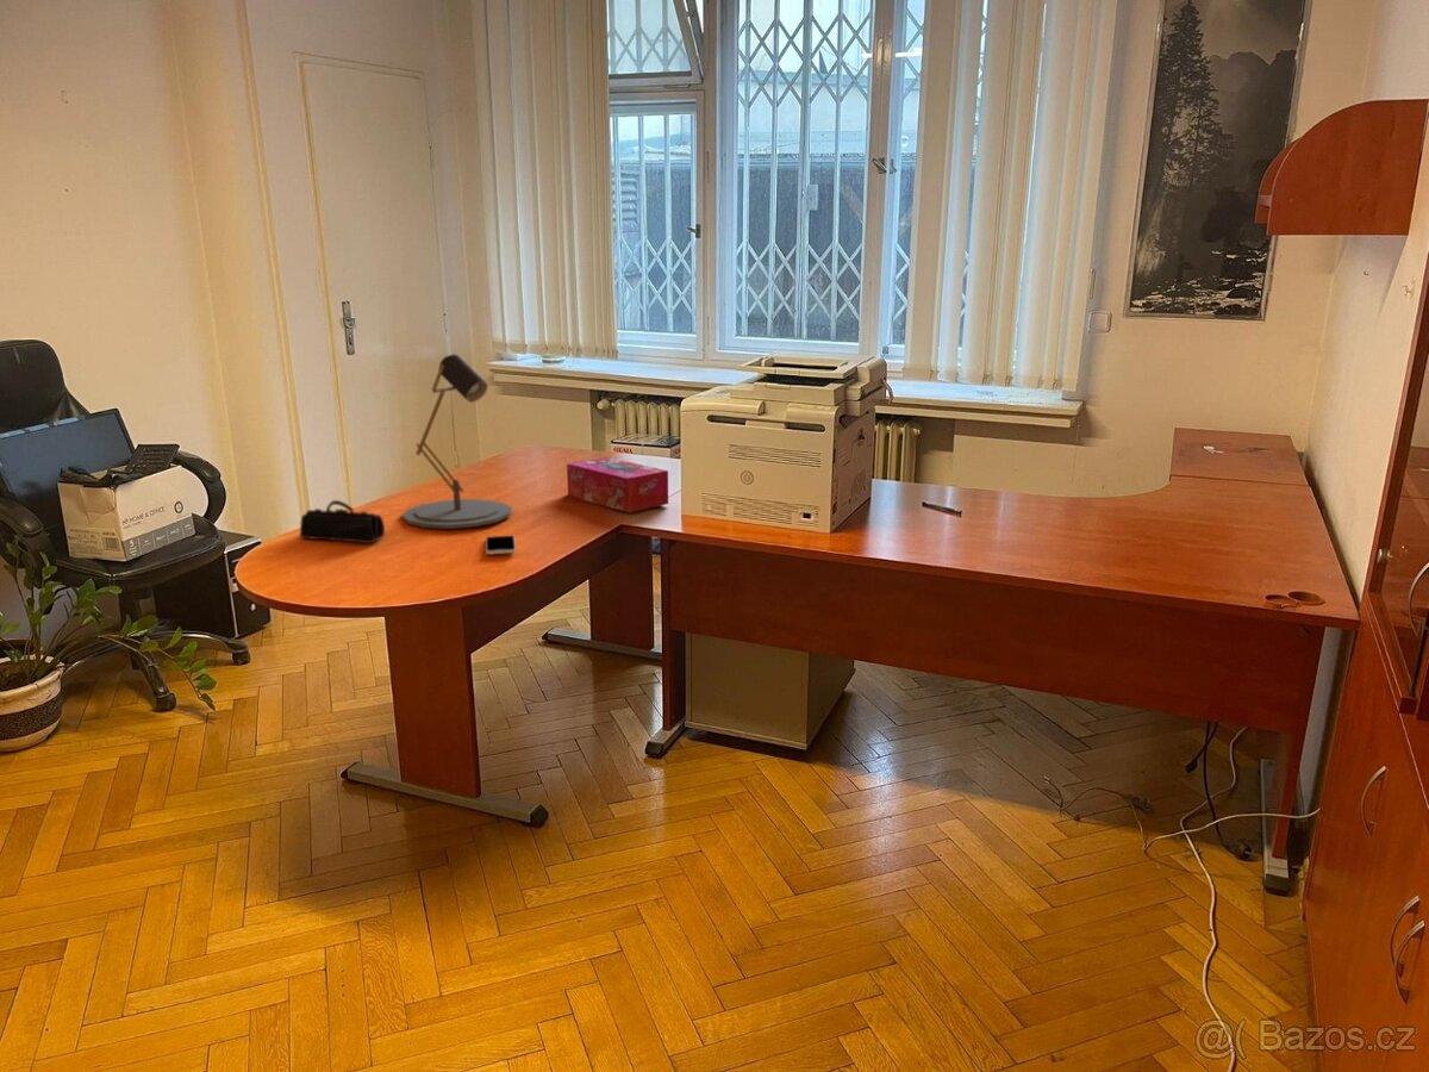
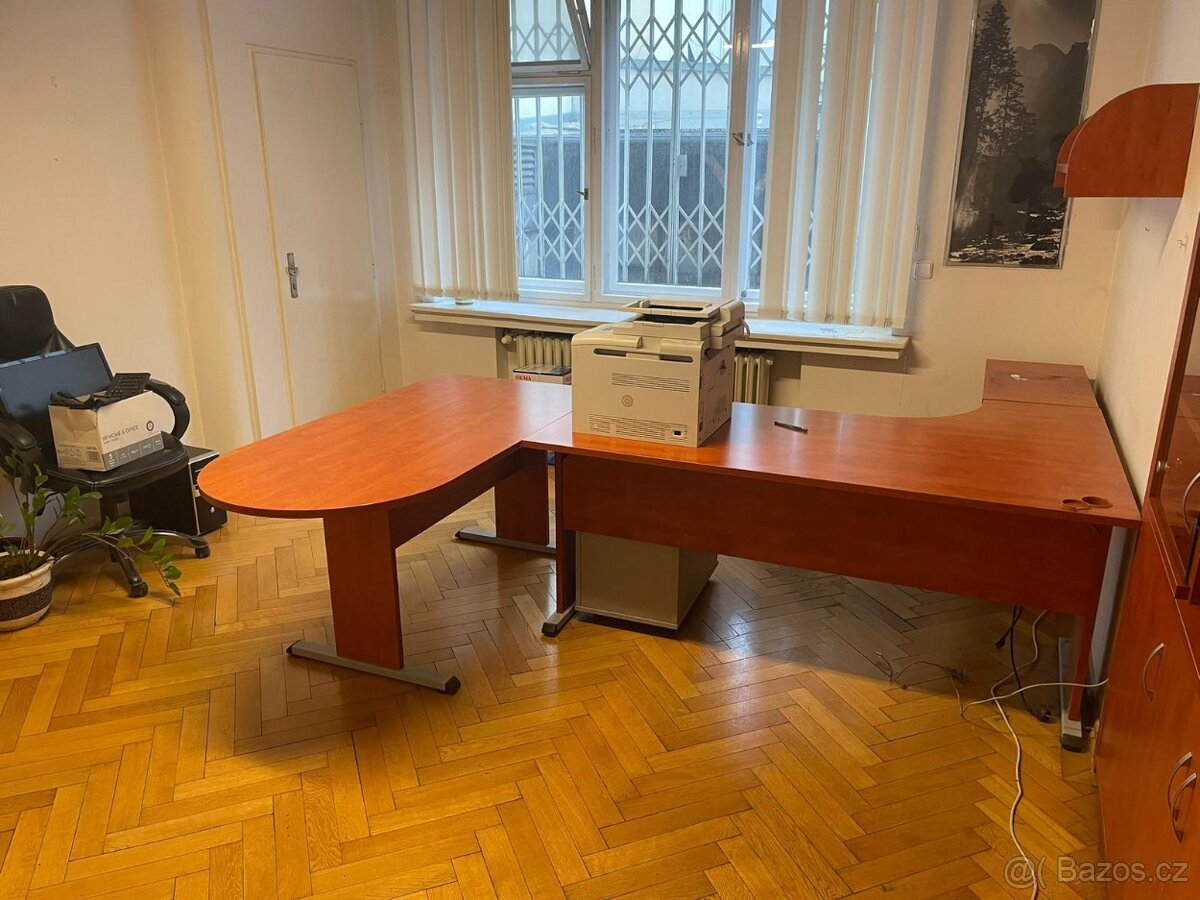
- smartphone [485,535,517,556]
- pencil case [299,499,386,544]
- tissue box [566,456,669,513]
- desk lamp [401,354,513,530]
